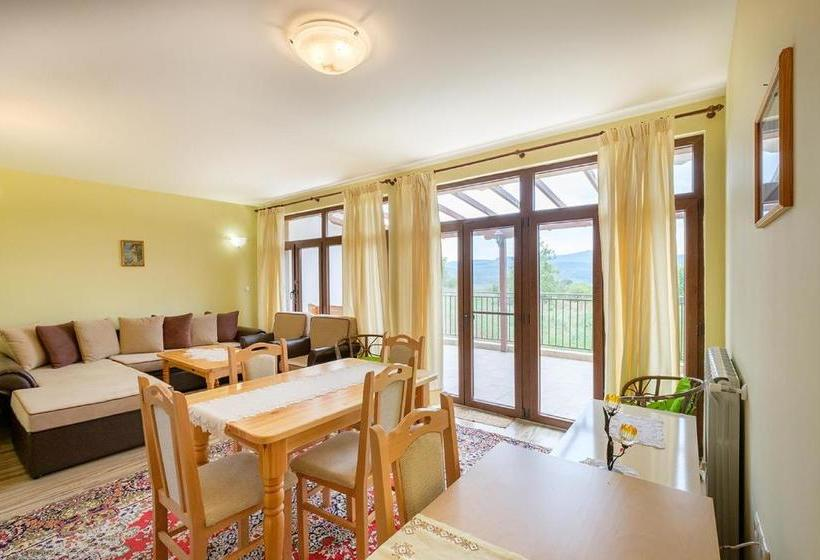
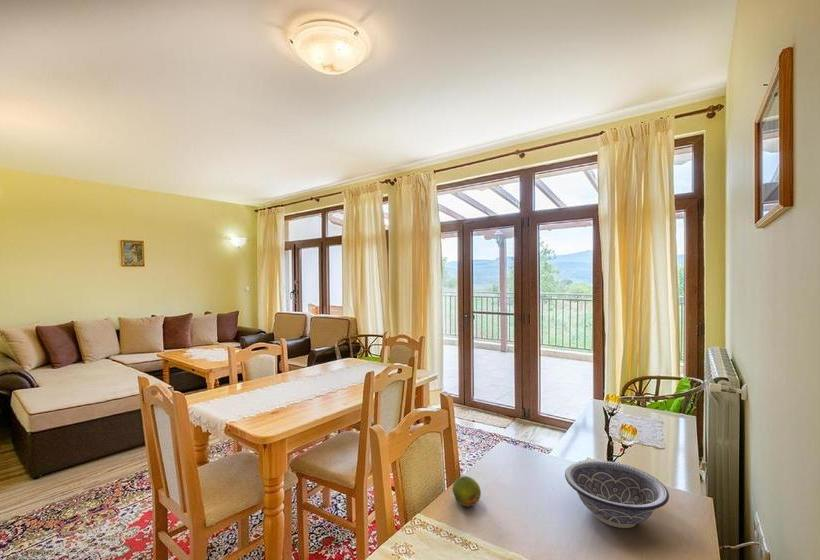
+ fruit [451,475,482,508]
+ decorative bowl [564,459,670,529]
